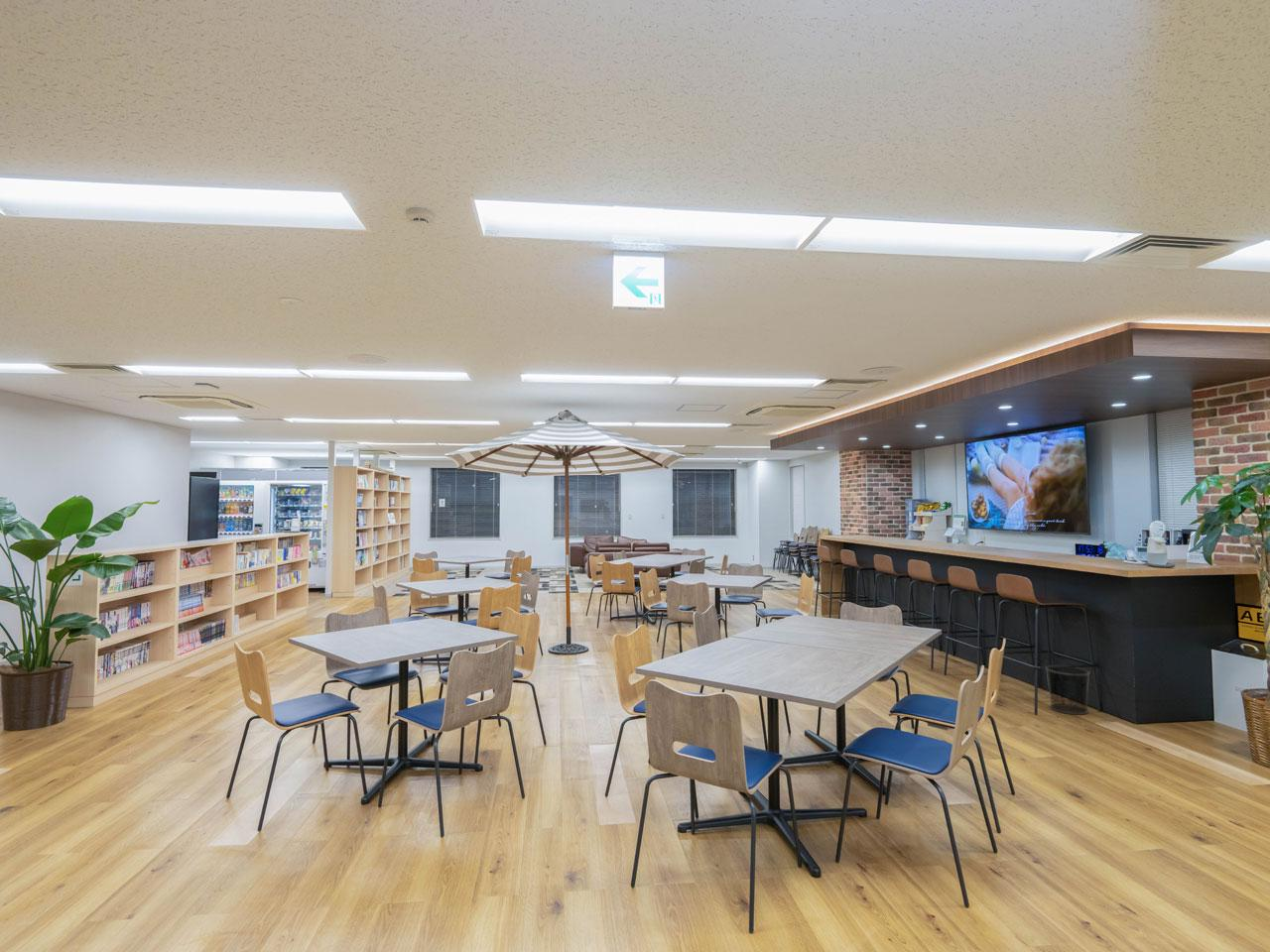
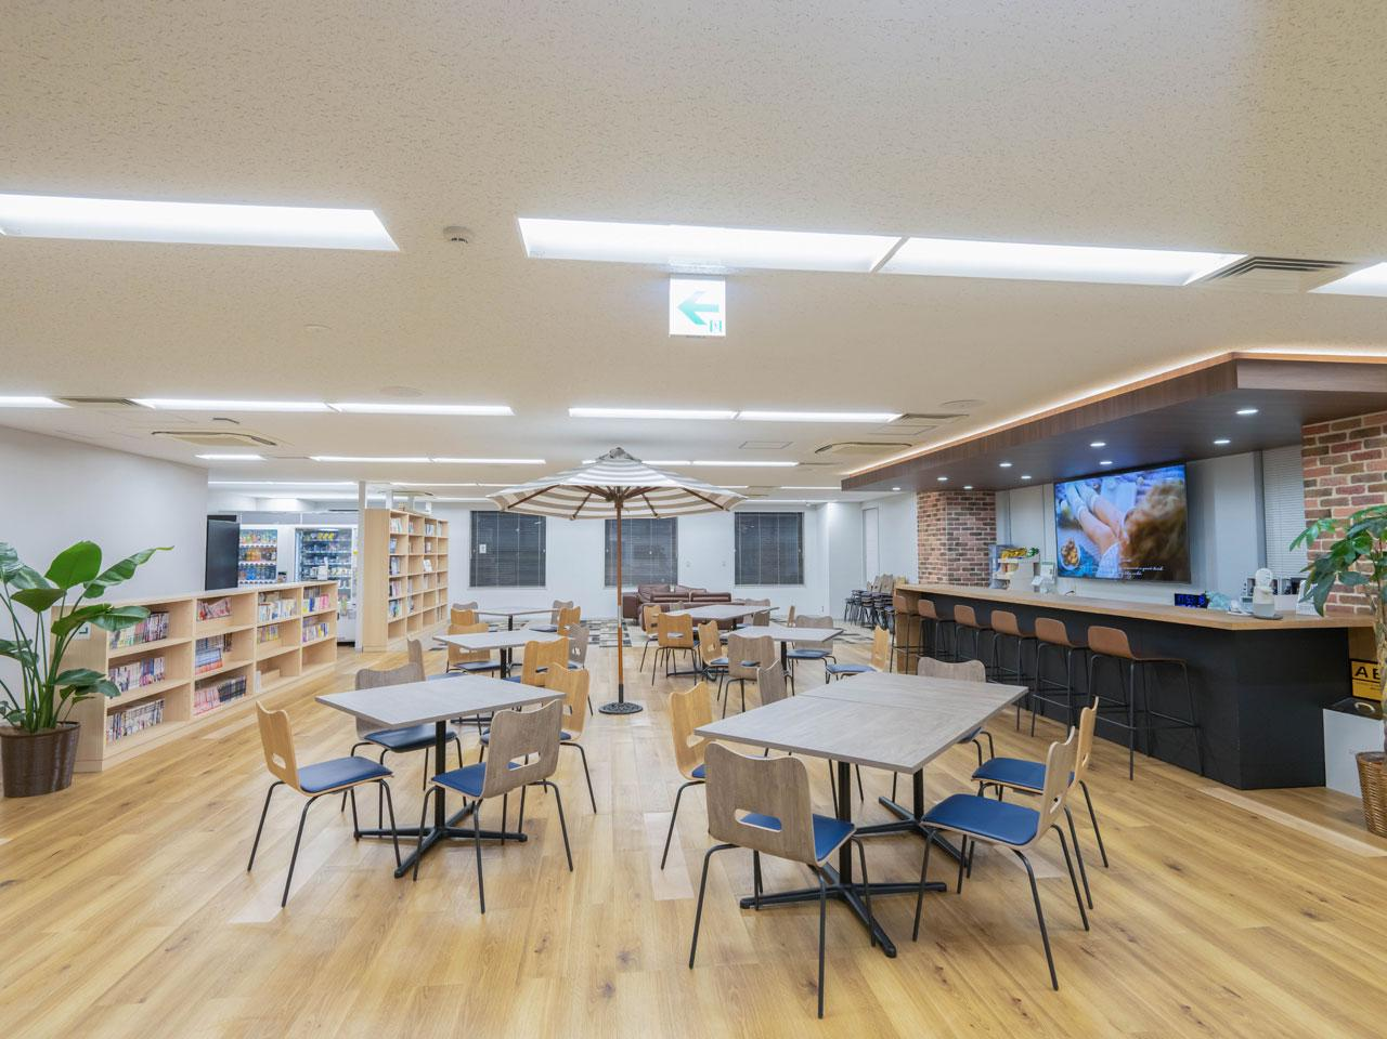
- waste bin [1045,664,1091,716]
